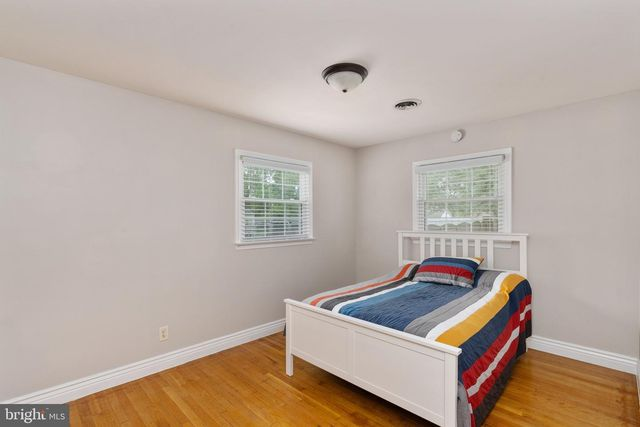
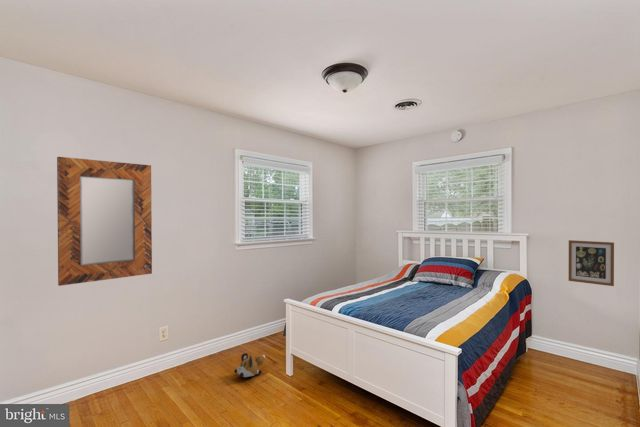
+ plush toy [233,352,266,378]
+ wall art [568,239,615,287]
+ home mirror [56,156,153,287]
